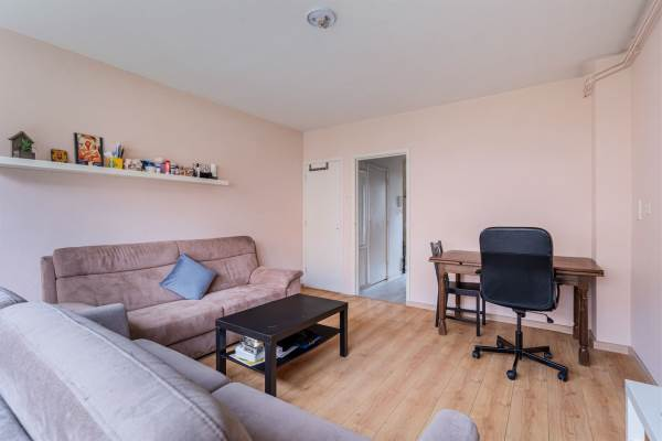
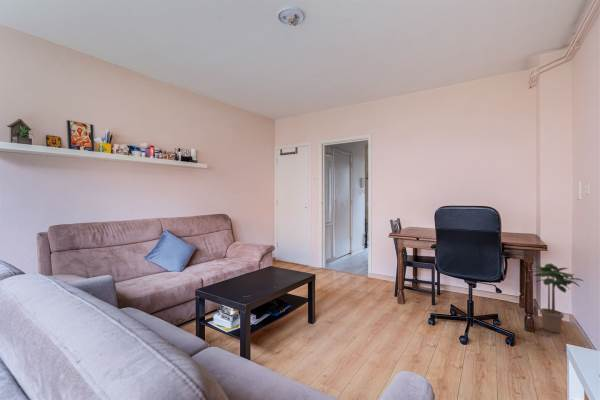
+ potted plant [532,263,584,334]
